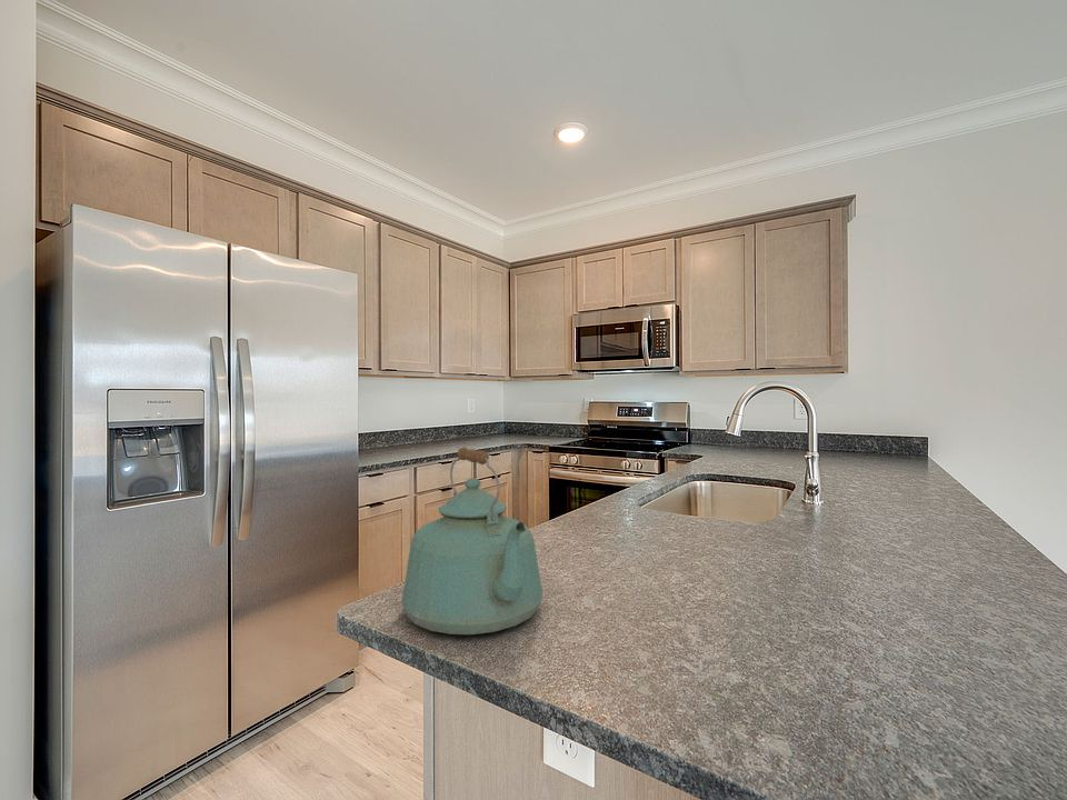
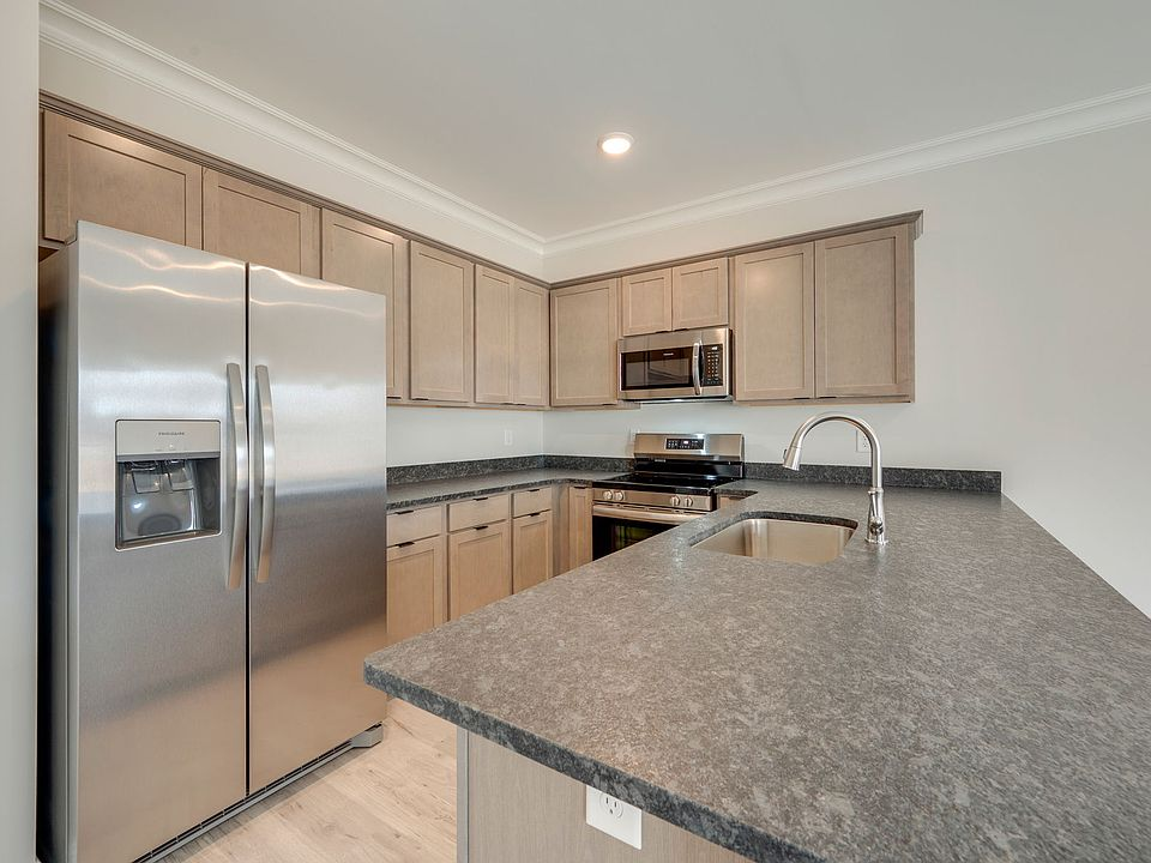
- kettle [400,447,544,636]
